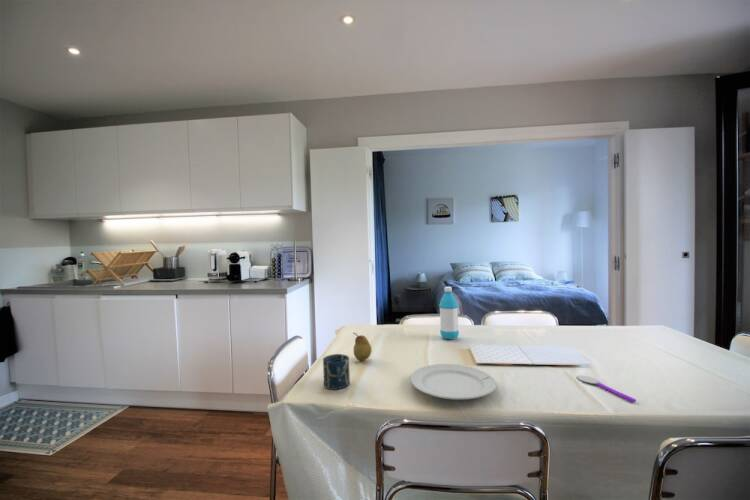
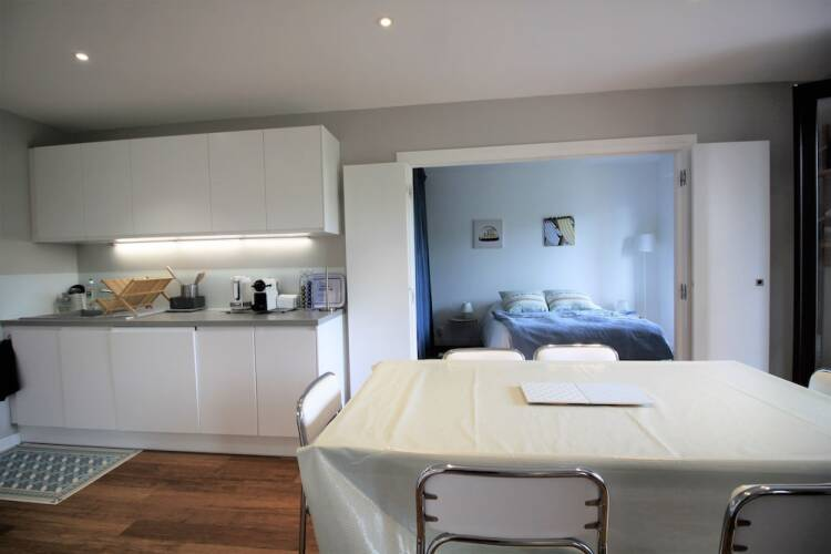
- chinaware [409,363,498,401]
- spoon [576,374,637,403]
- fruit [352,332,372,362]
- cup [322,353,351,390]
- water bottle [439,286,460,341]
